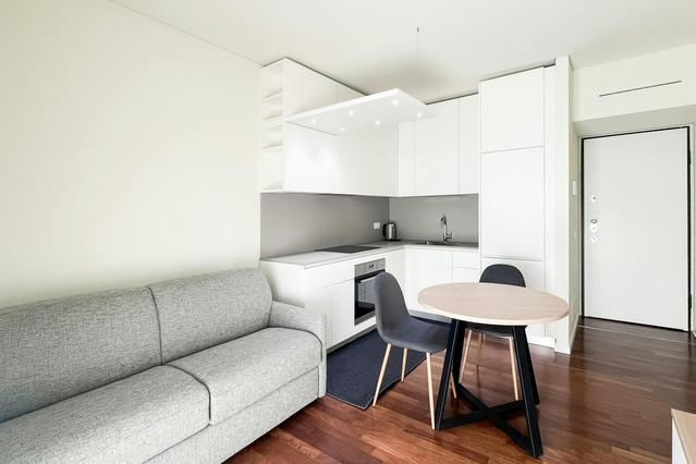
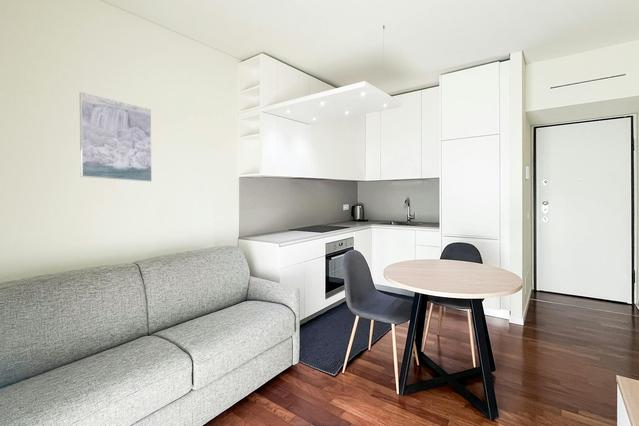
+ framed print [79,91,153,183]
